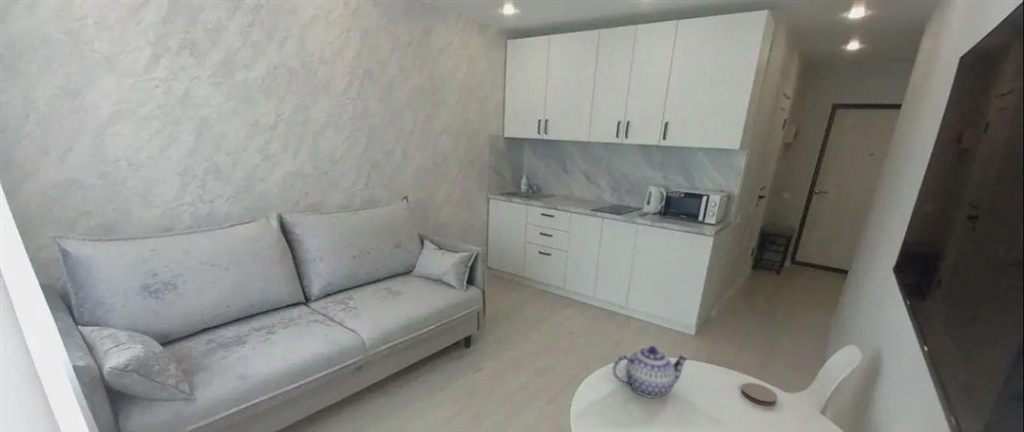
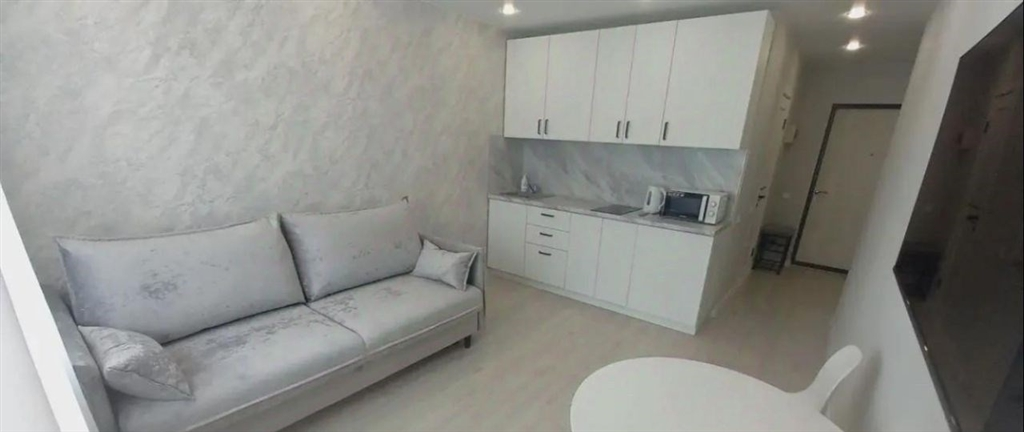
- coaster [740,382,779,406]
- teapot [612,345,690,399]
